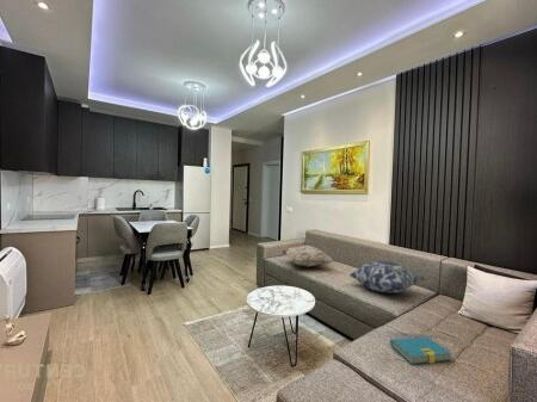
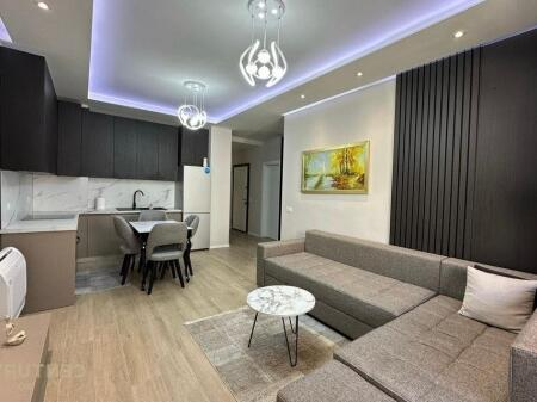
- decorative pillow [282,245,335,267]
- cushion [348,260,426,295]
- book [389,335,452,365]
